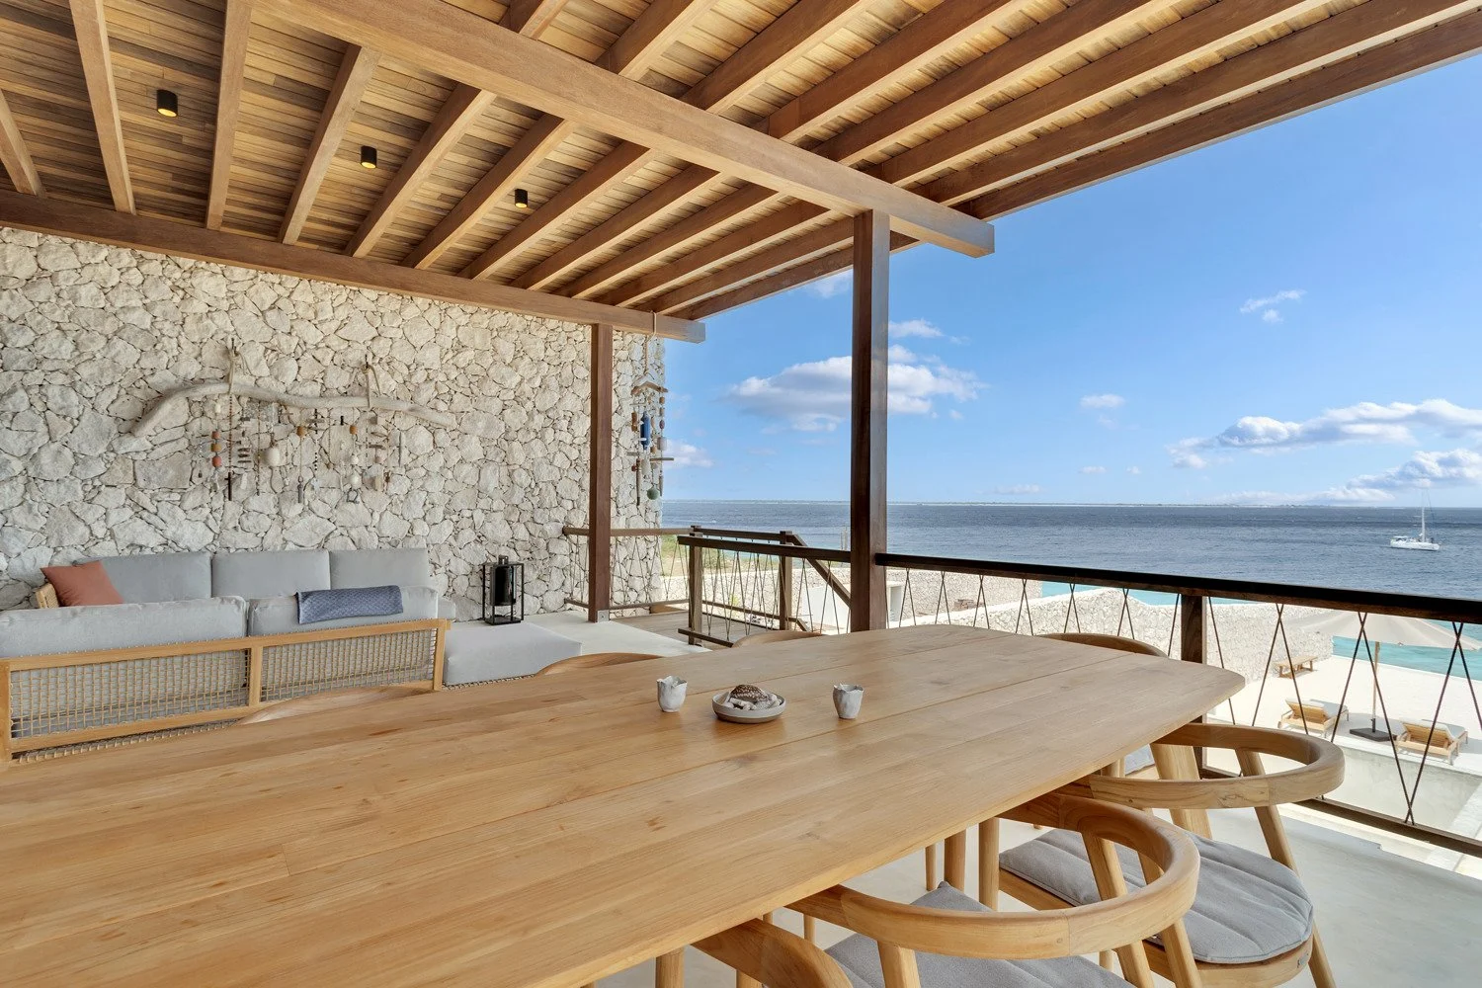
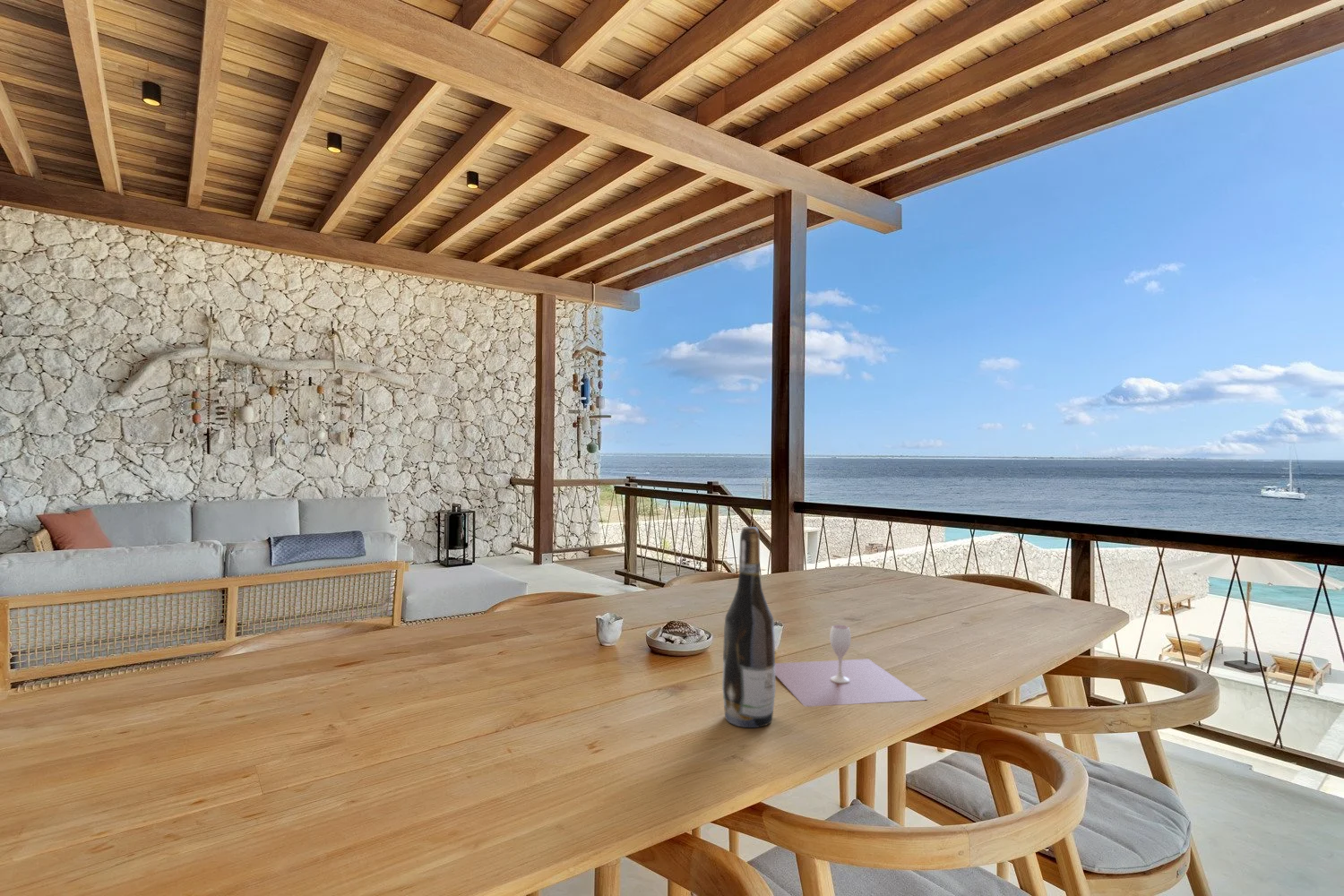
+ wine bottle [721,526,776,728]
+ wine glass [775,624,927,707]
